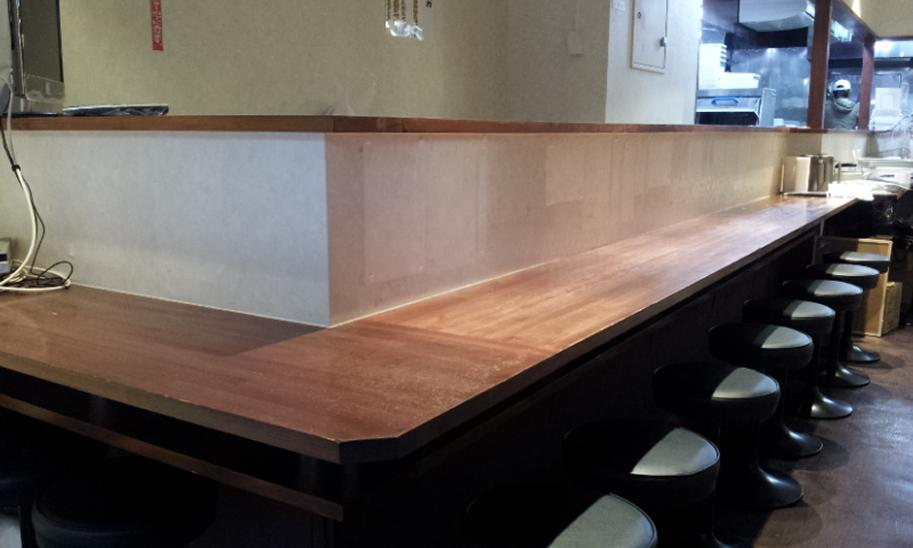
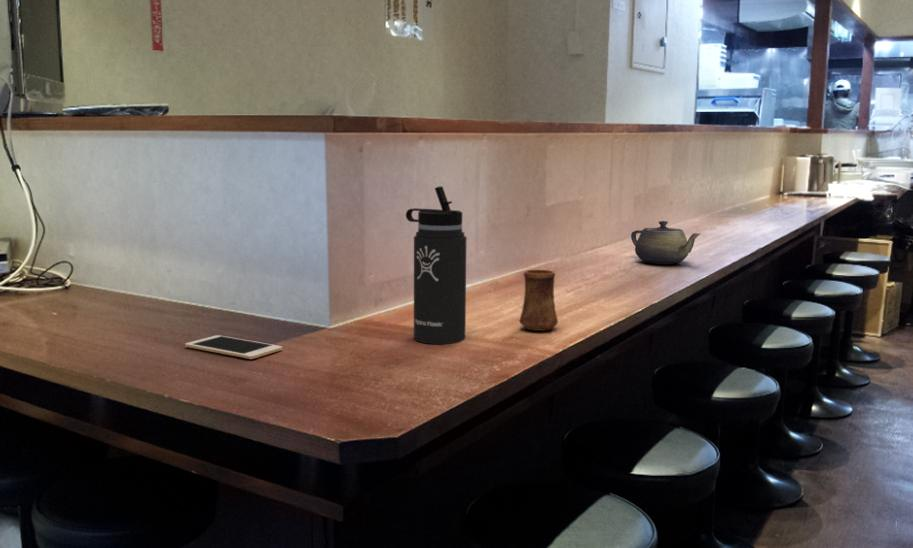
+ teapot [630,220,701,265]
+ cell phone [184,334,283,360]
+ thermos bottle [405,185,468,345]
+ cup [519,269,559,332]
